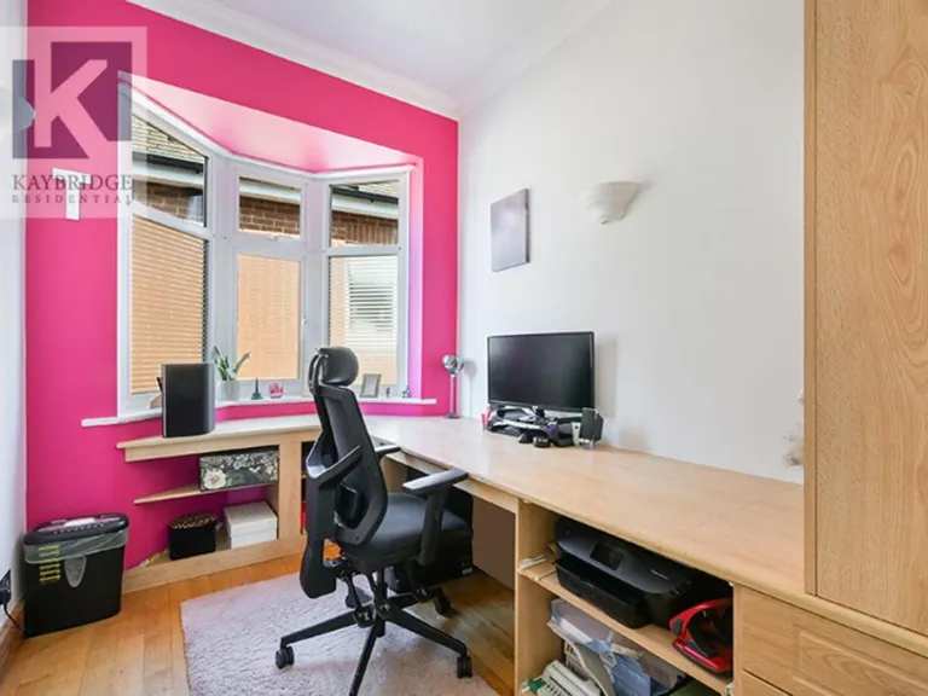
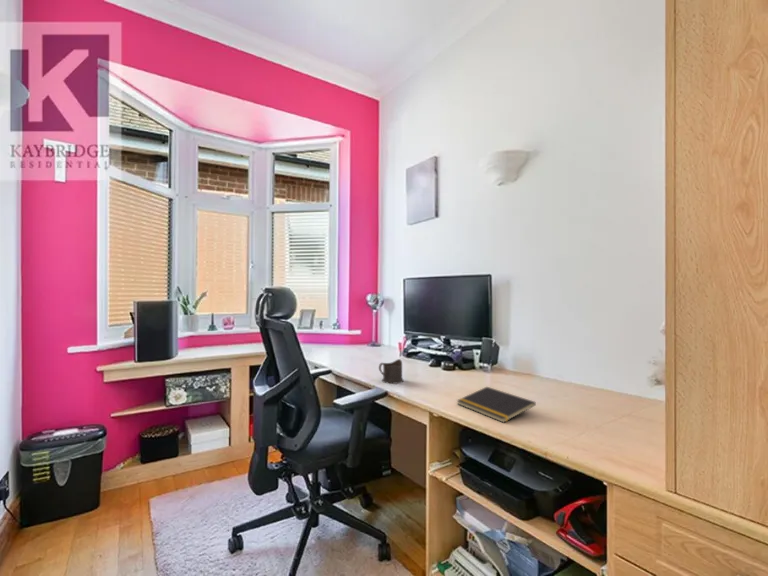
+ cup [378,358,405,385]
+ notepad [456,386,537,424]
